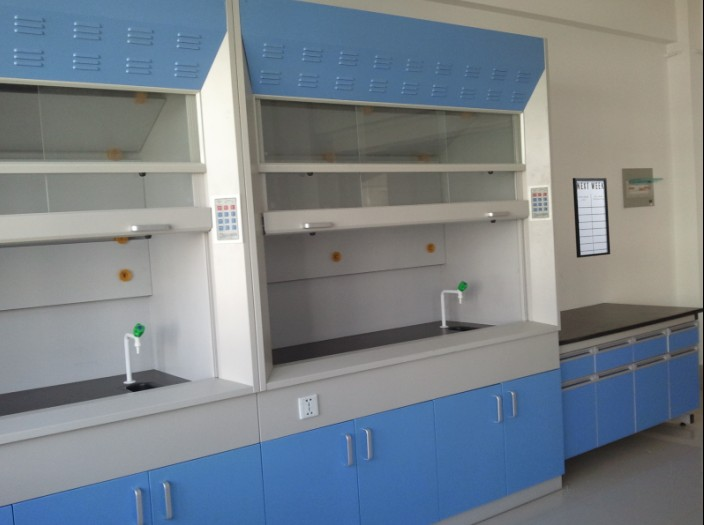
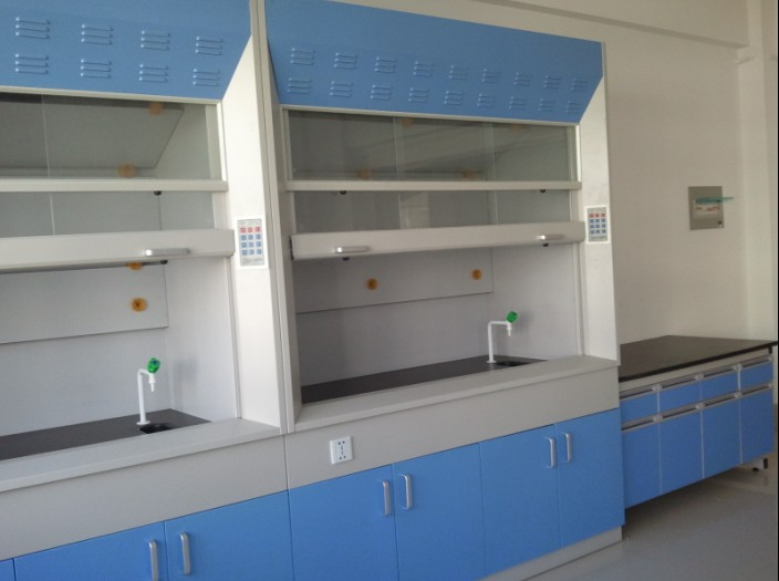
- writing board [572,177,611,259]
